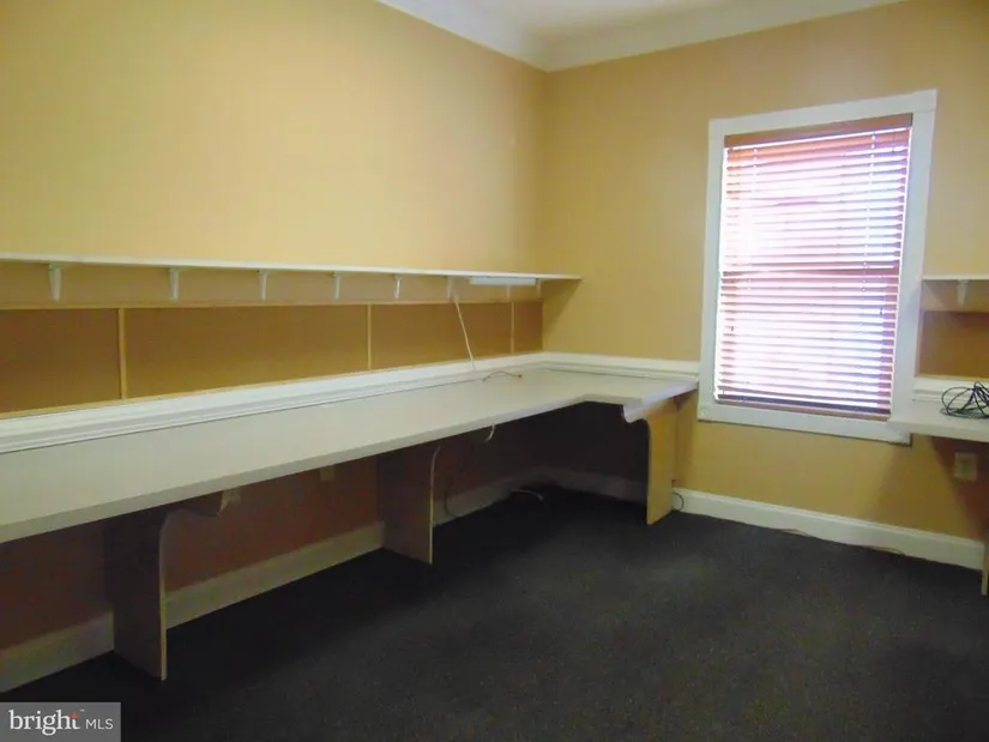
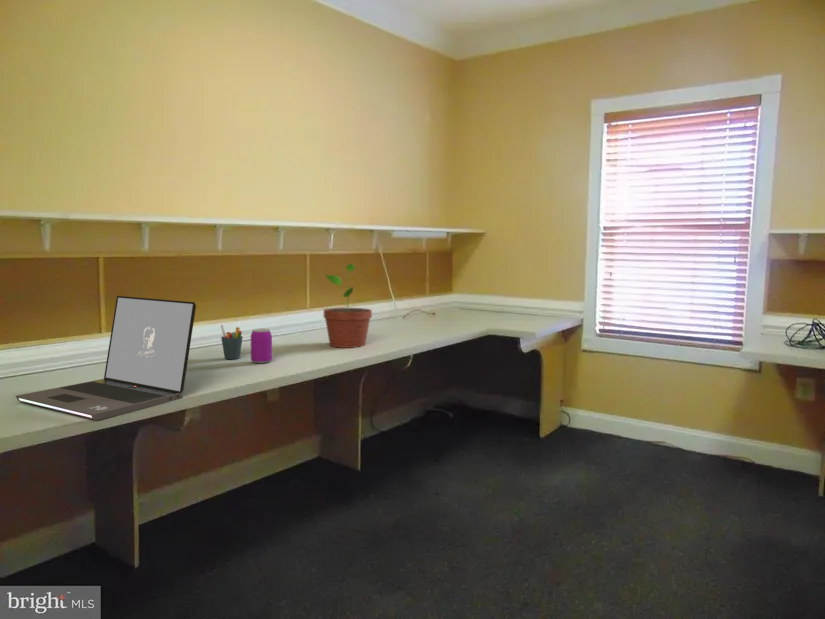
+ pen holder [220,324,244,360]
+ potted plant [323,262,373,349]
+ laptop [15,295,197,421]
+ beverage can [250,328,273,364]
